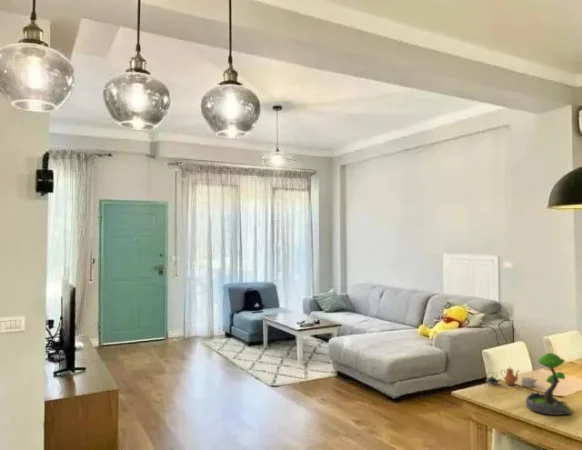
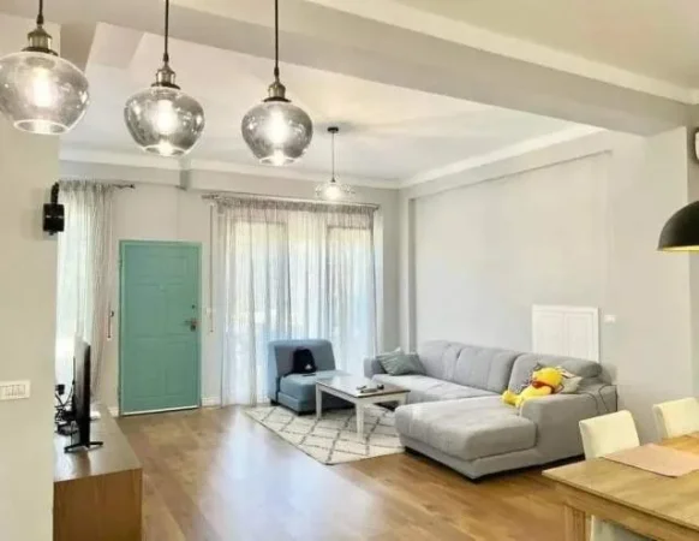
- plant [525,352,573,416]
- teapot [485,366,538,388]
